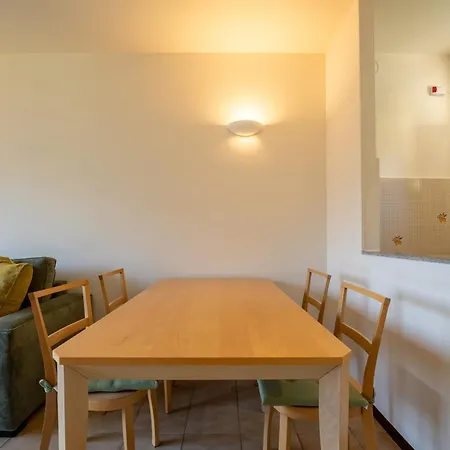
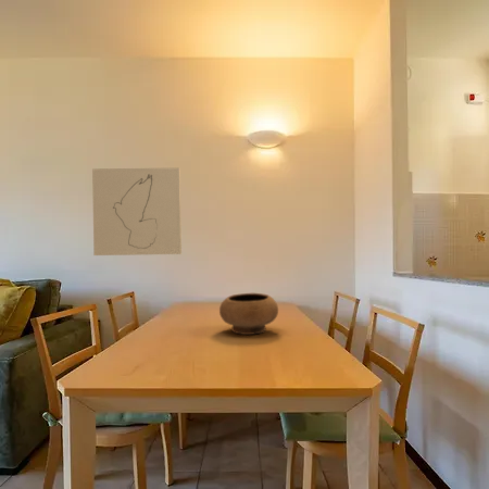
+ bowl [218,292,279,336]
+ wall art [91,166,183,256]
